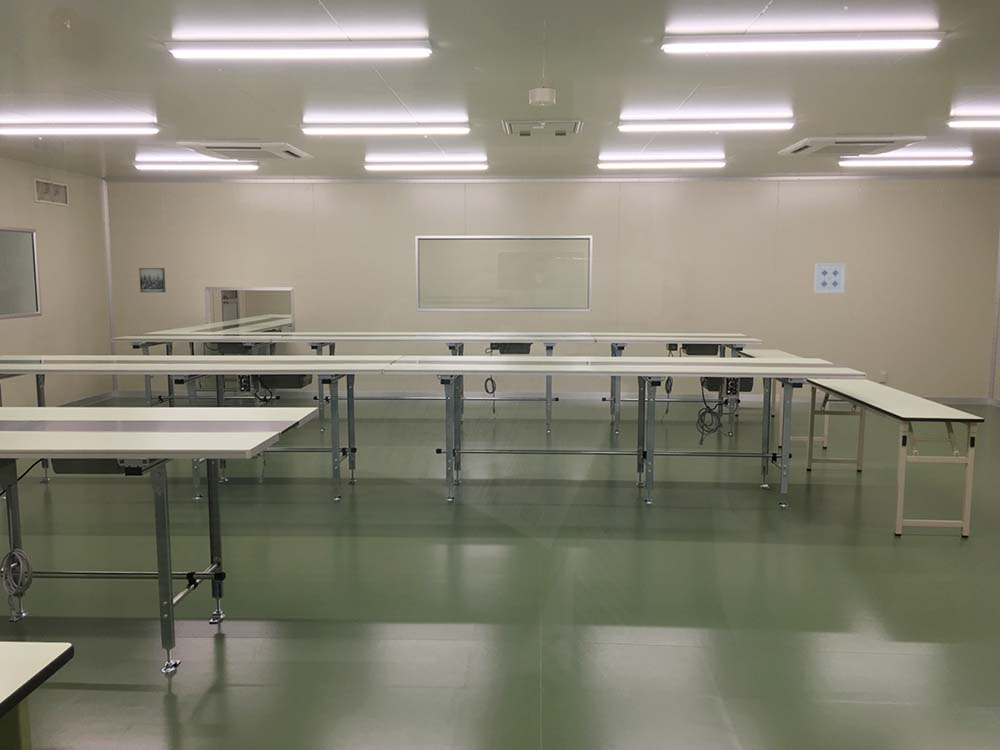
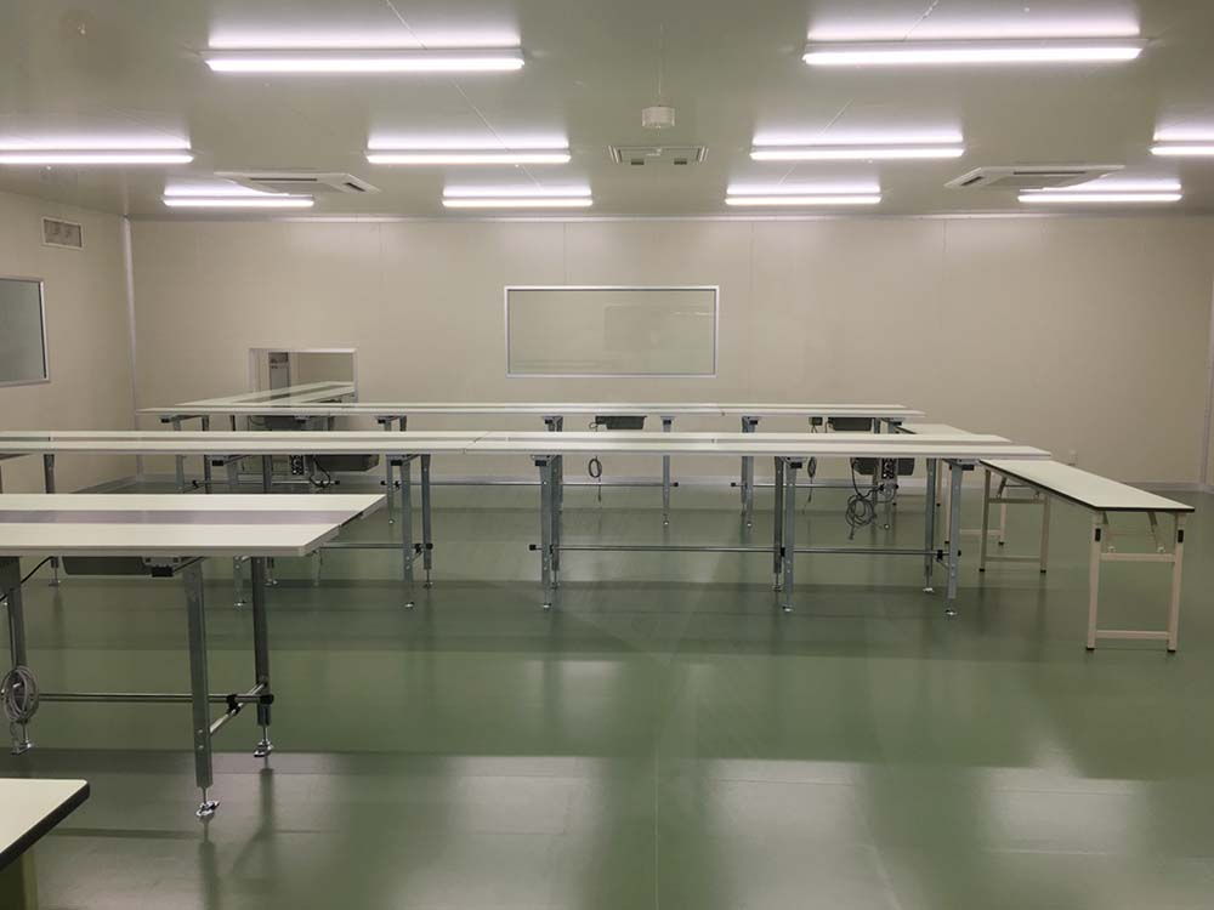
- wall art [813,262,847,294]
- wall art [138,267,166,293]
